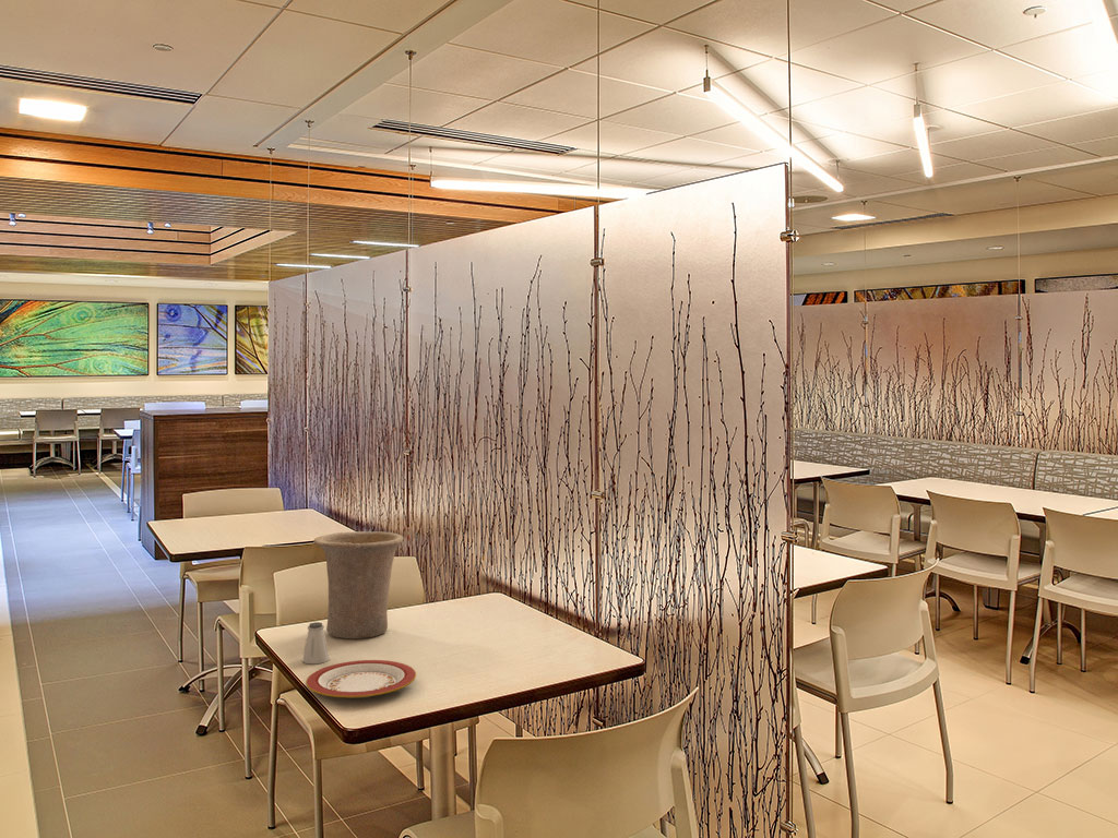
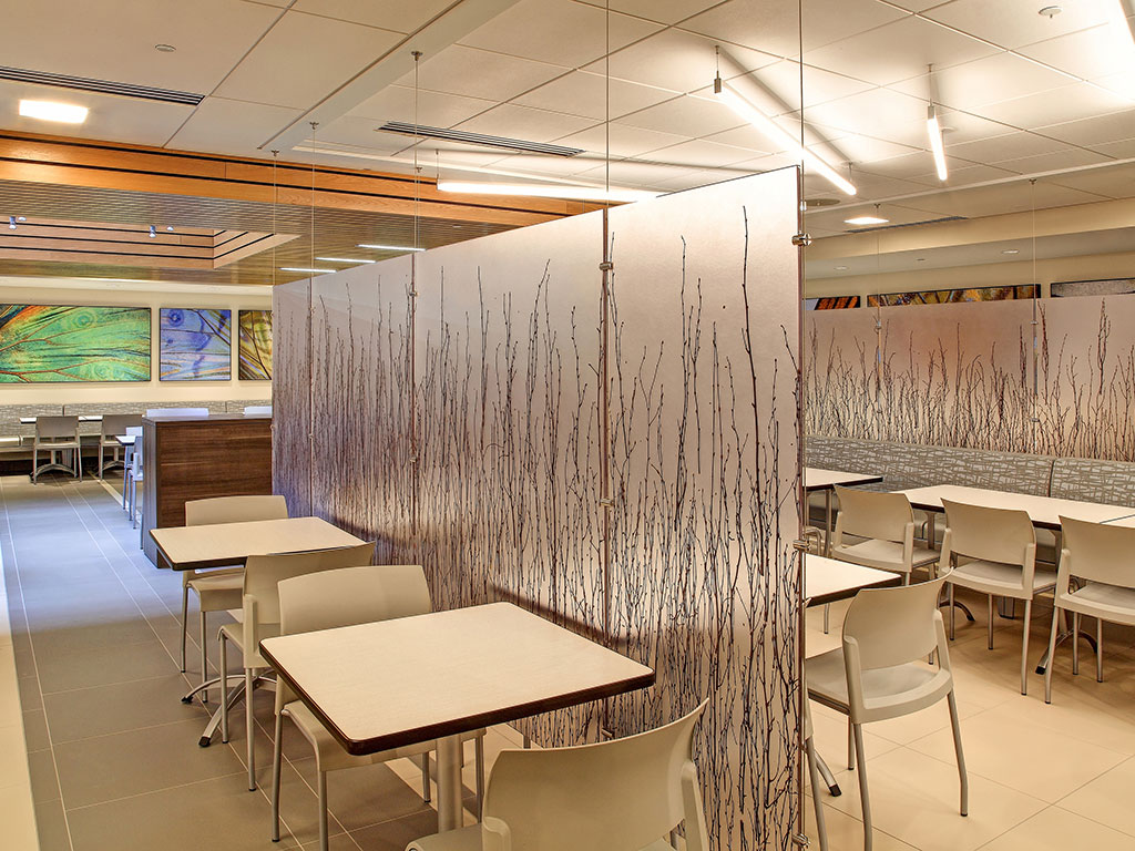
- plate [305,659,417,699]
- vase [312,530,405,639]
- saltshaker [301,621,331,665]
